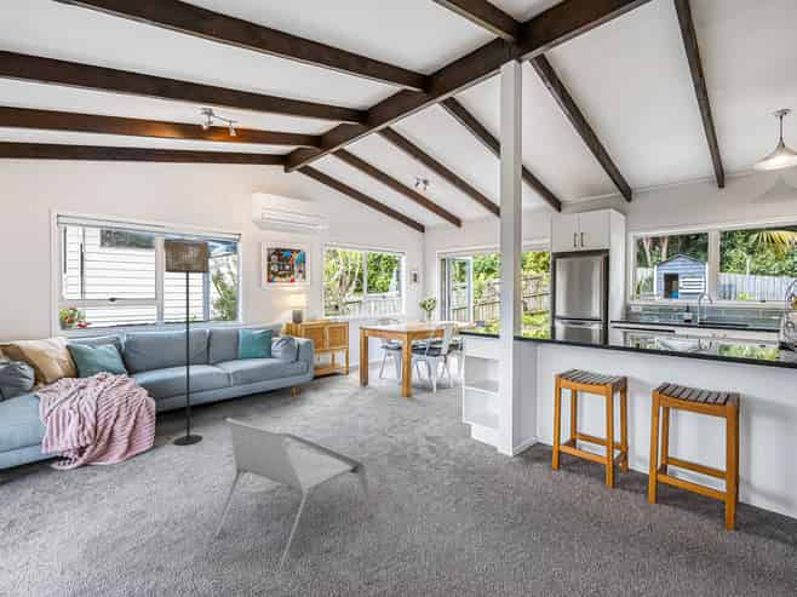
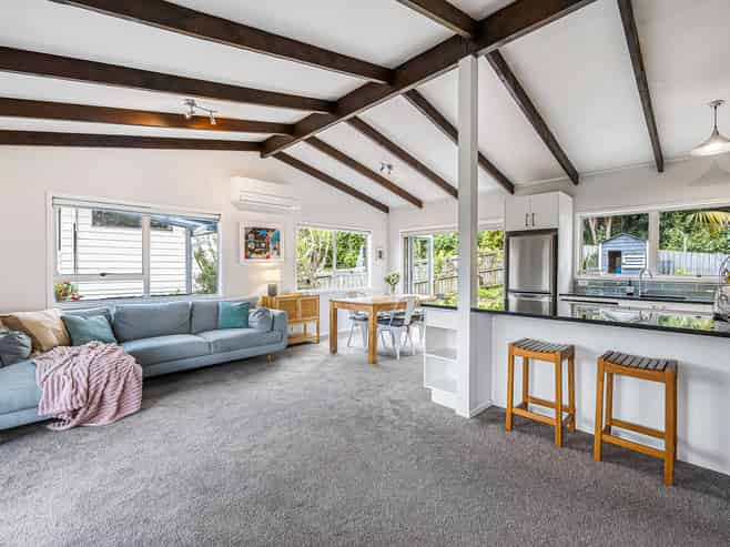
- floor lamp [164,237,210,446]
- armchair [212,417,374,572]
